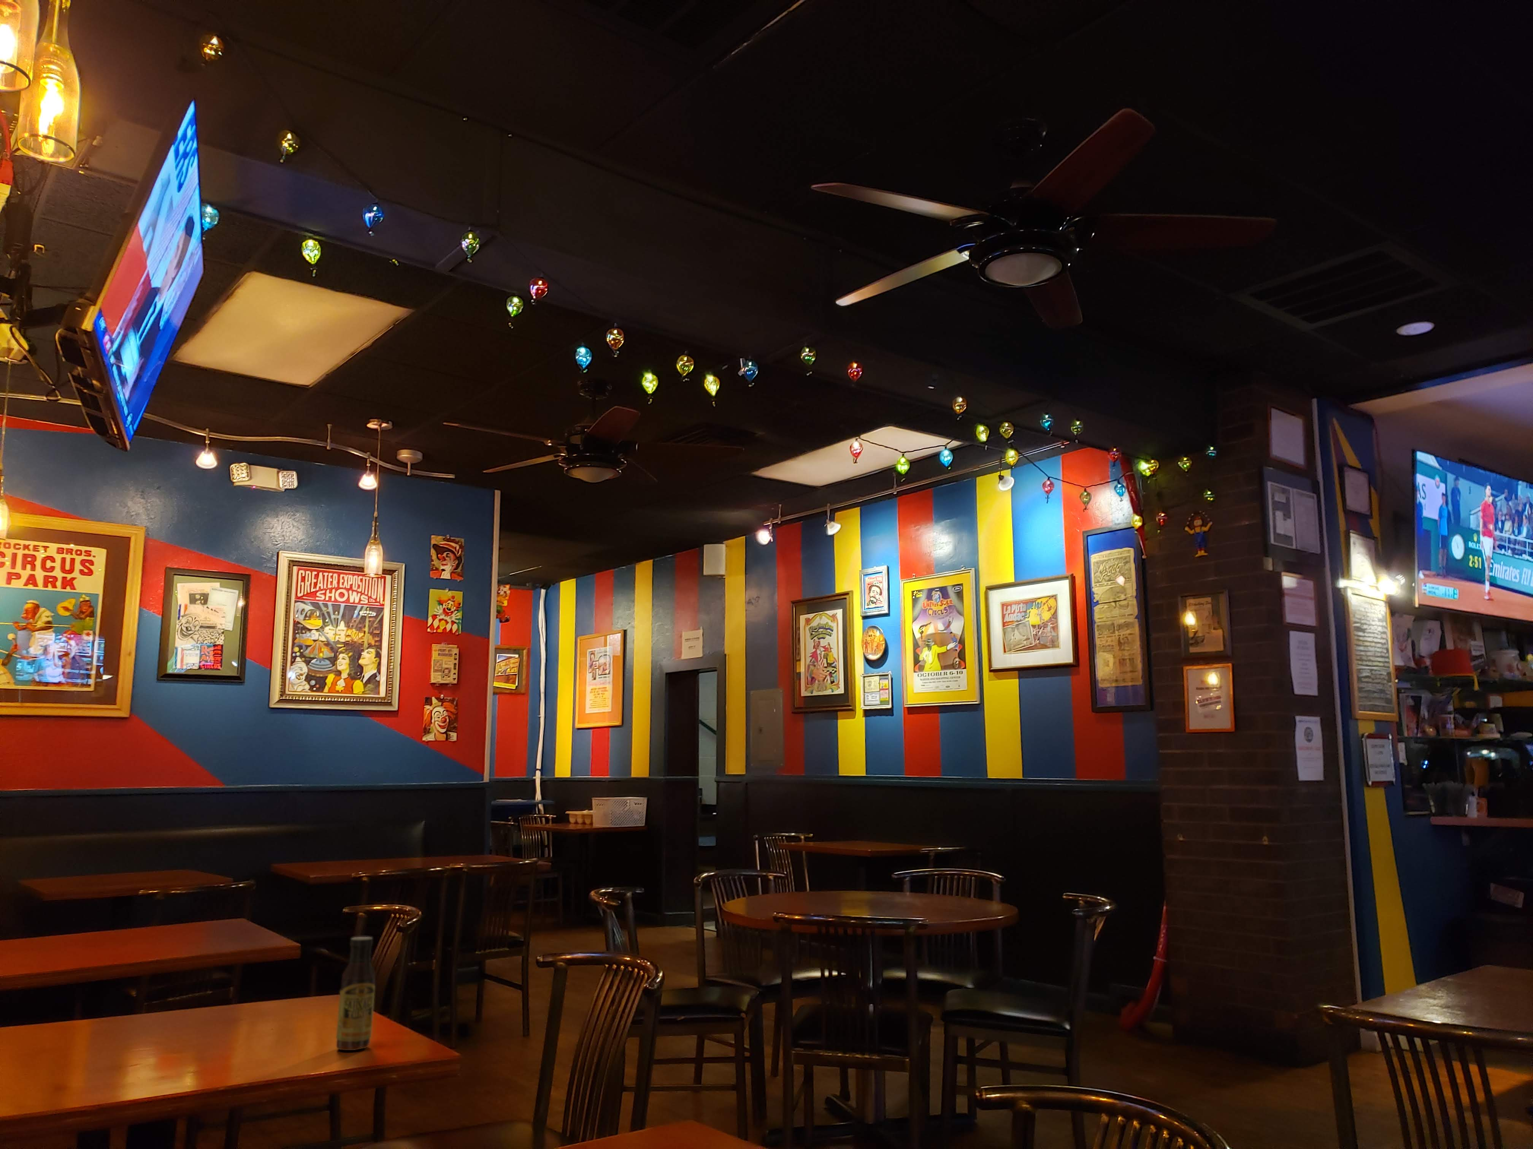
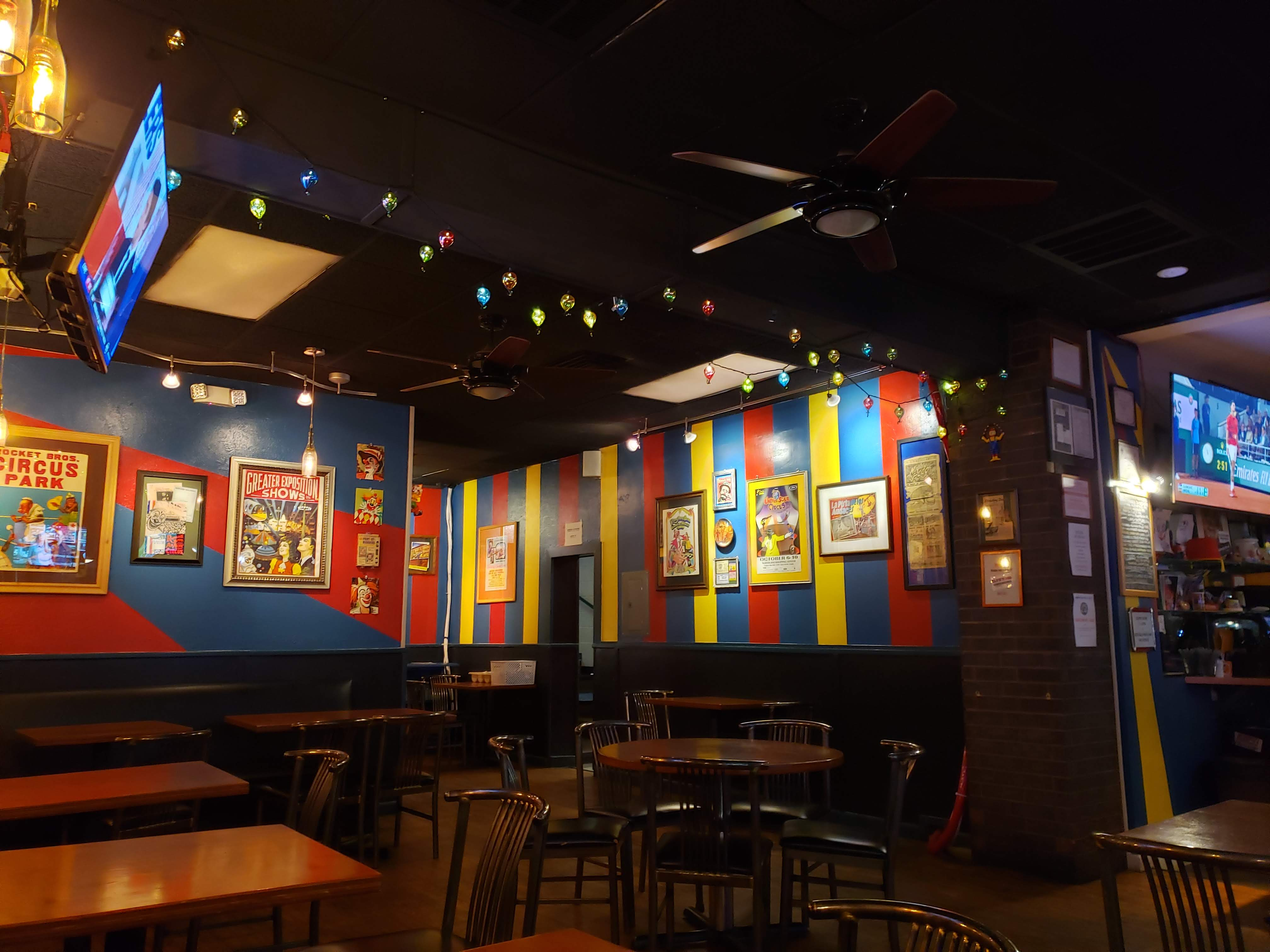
- sauce bottle [336,937,375,1050]
